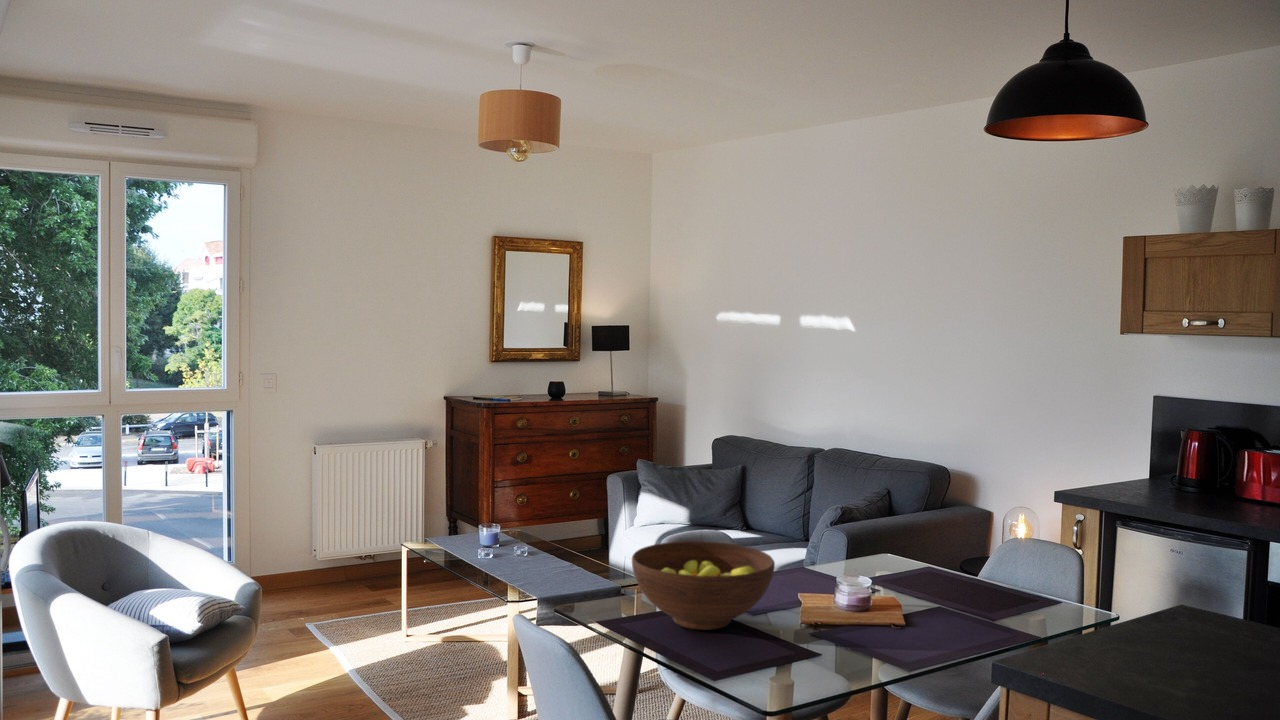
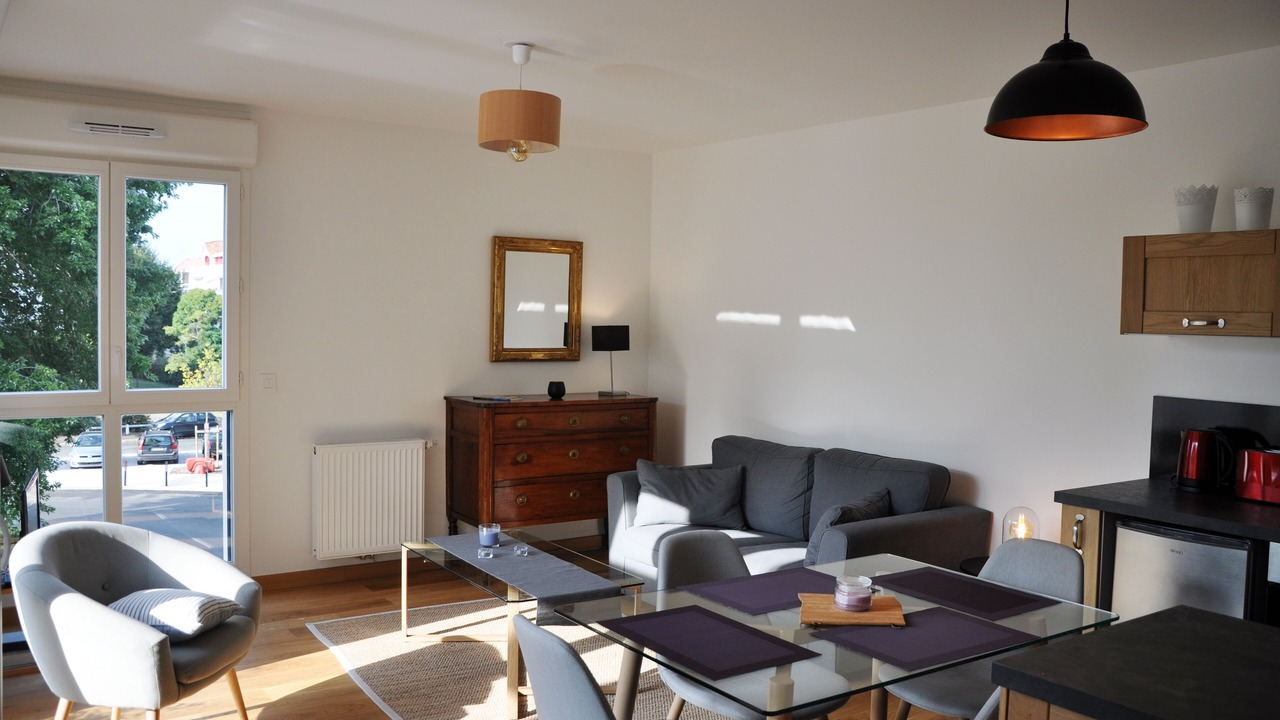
- fruit bowl [631,540,776,631]
